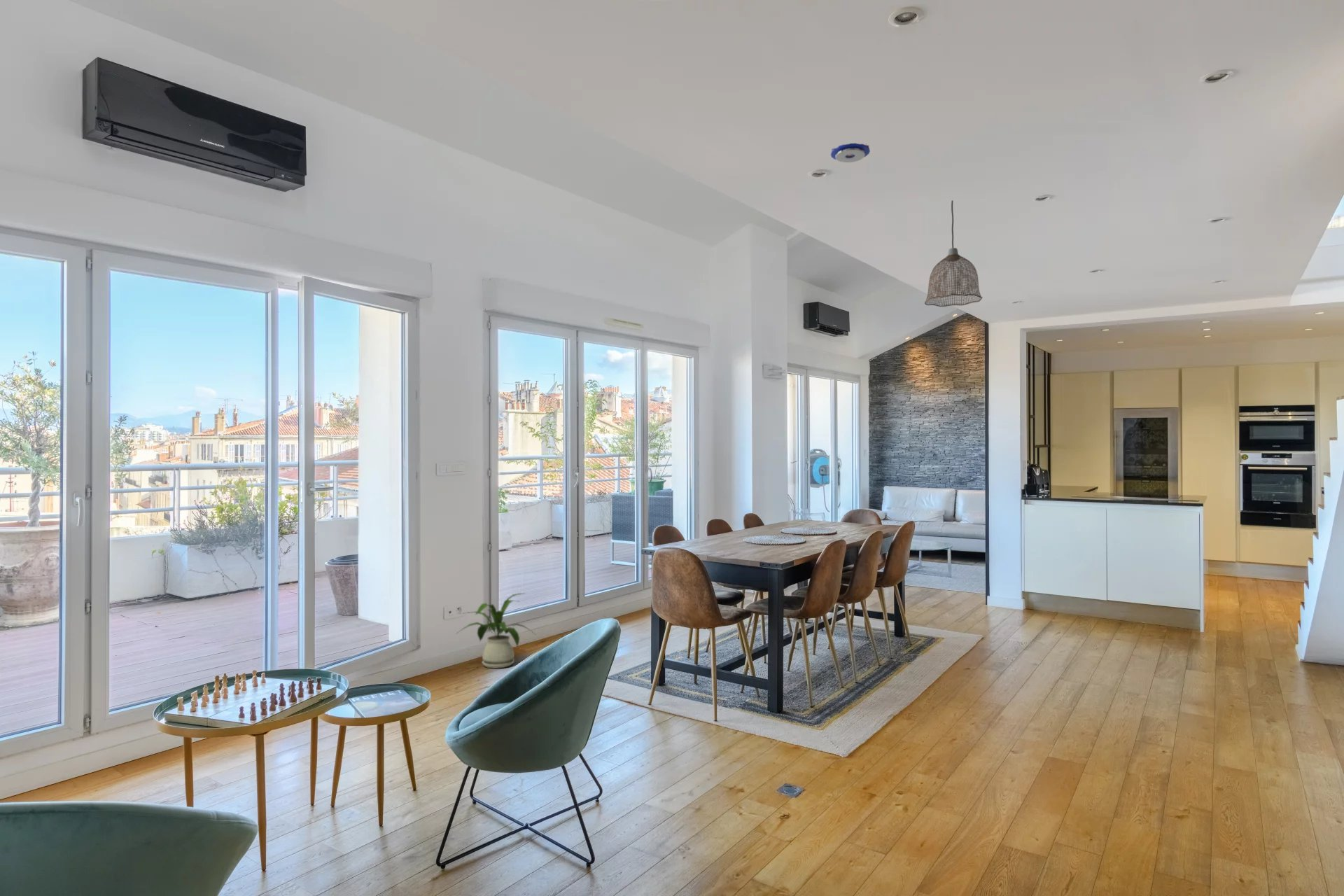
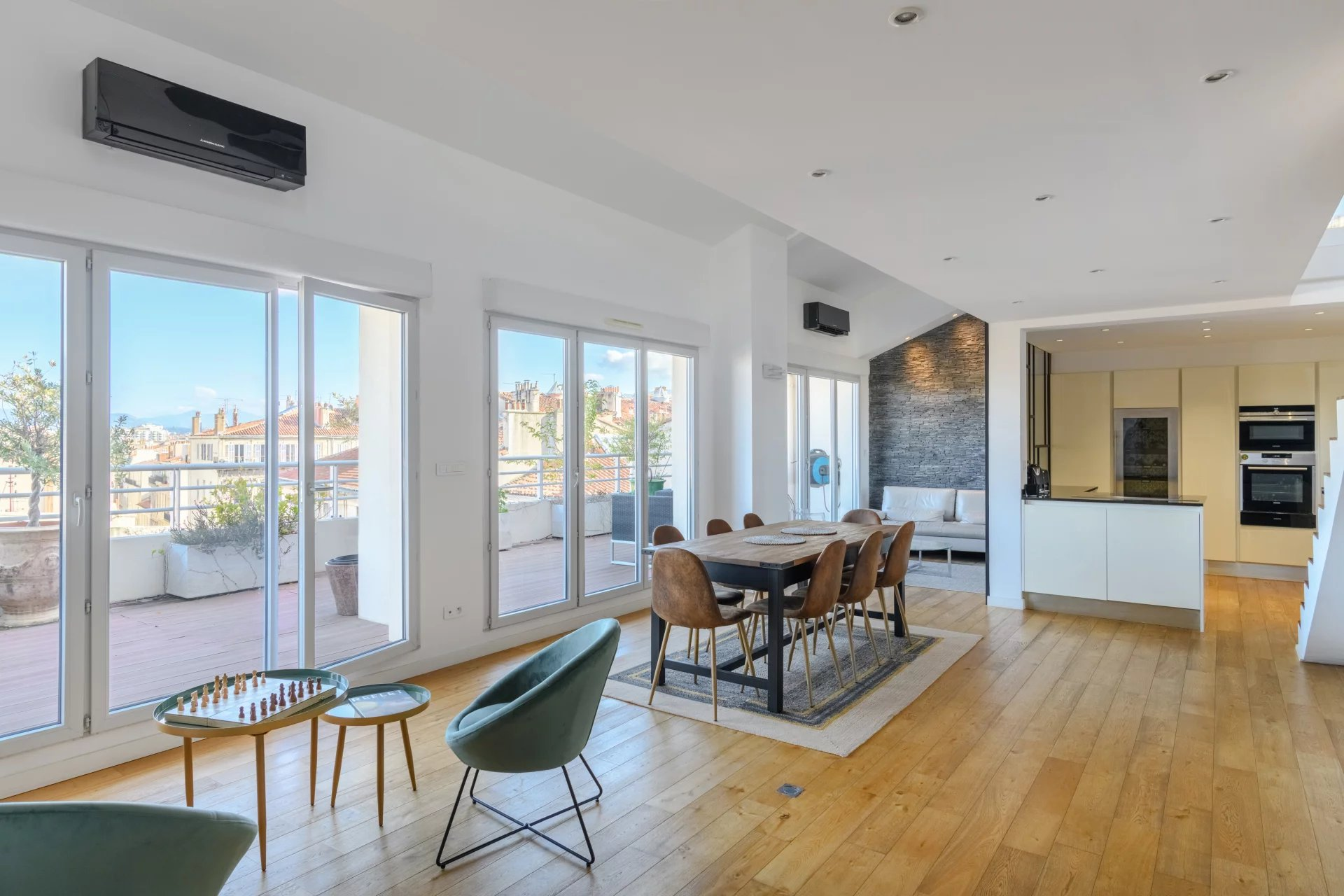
- pendant lamp [924,200,983,307]
- house plant [456,592,537,669]
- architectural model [830,143,871,163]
